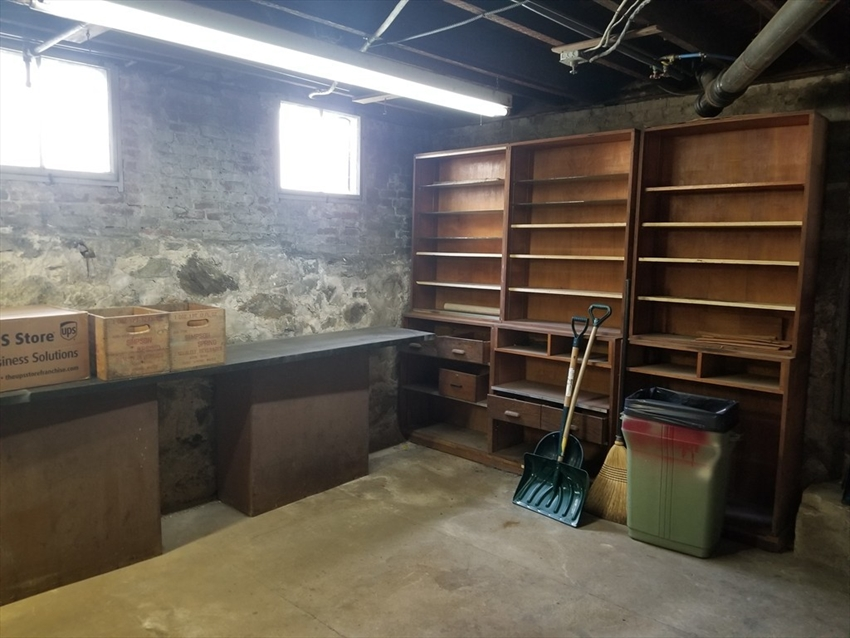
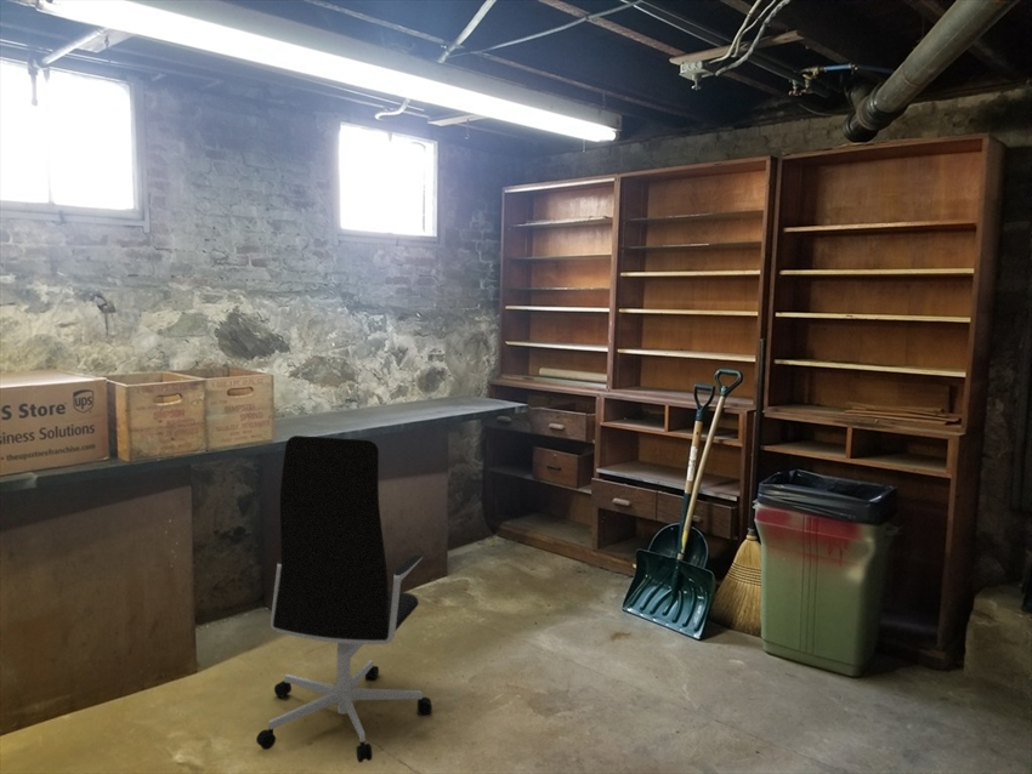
+ office chair [255,434,432,764]
